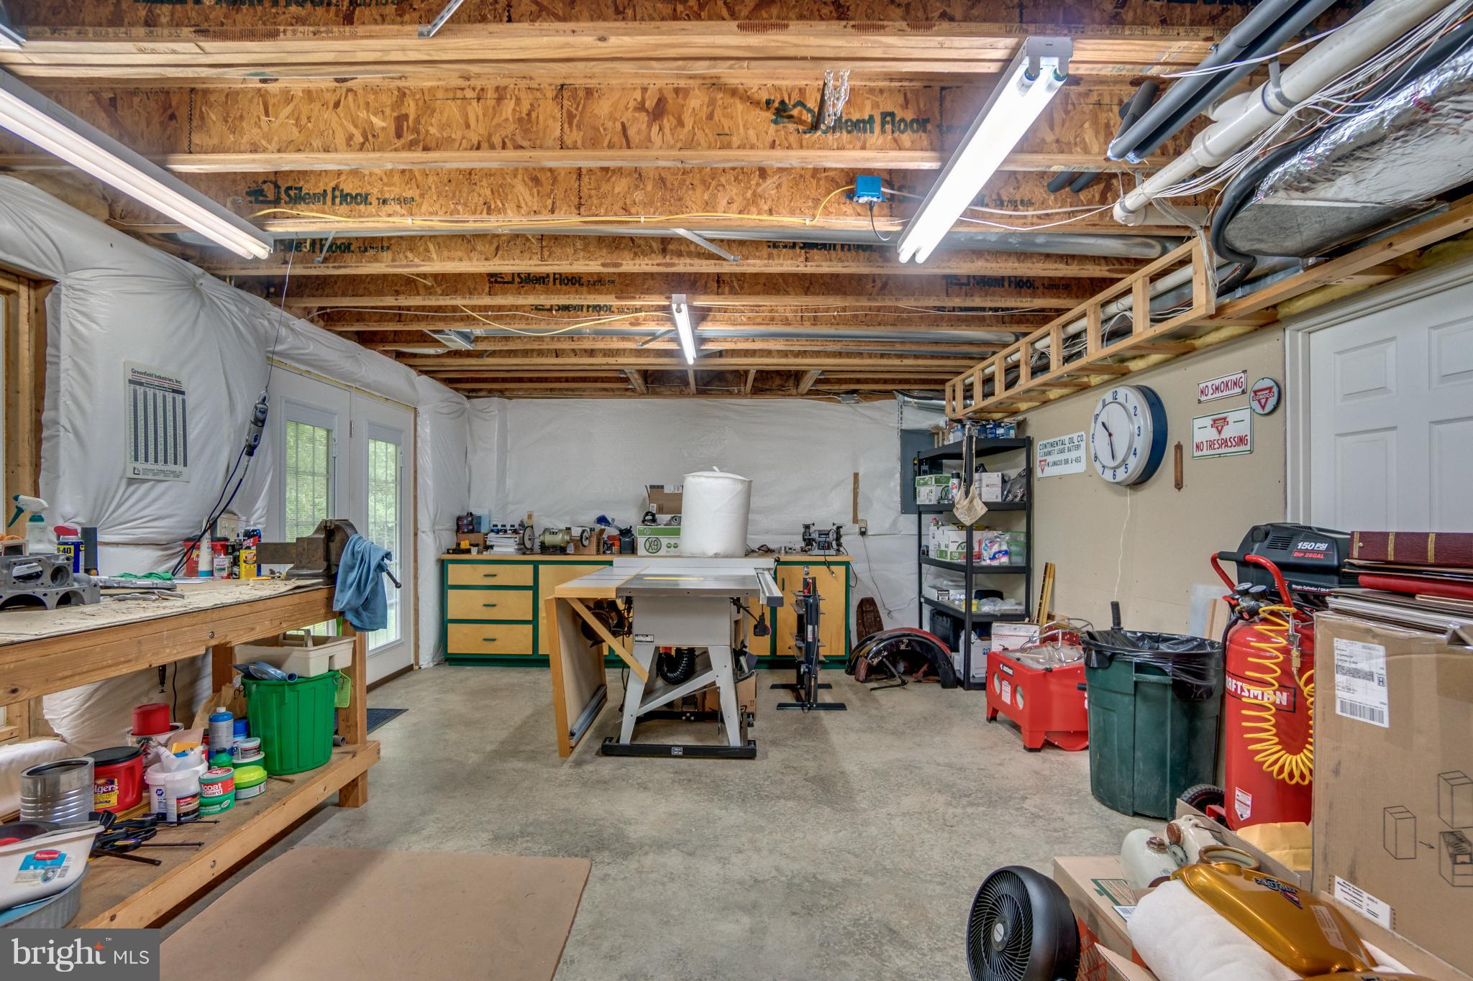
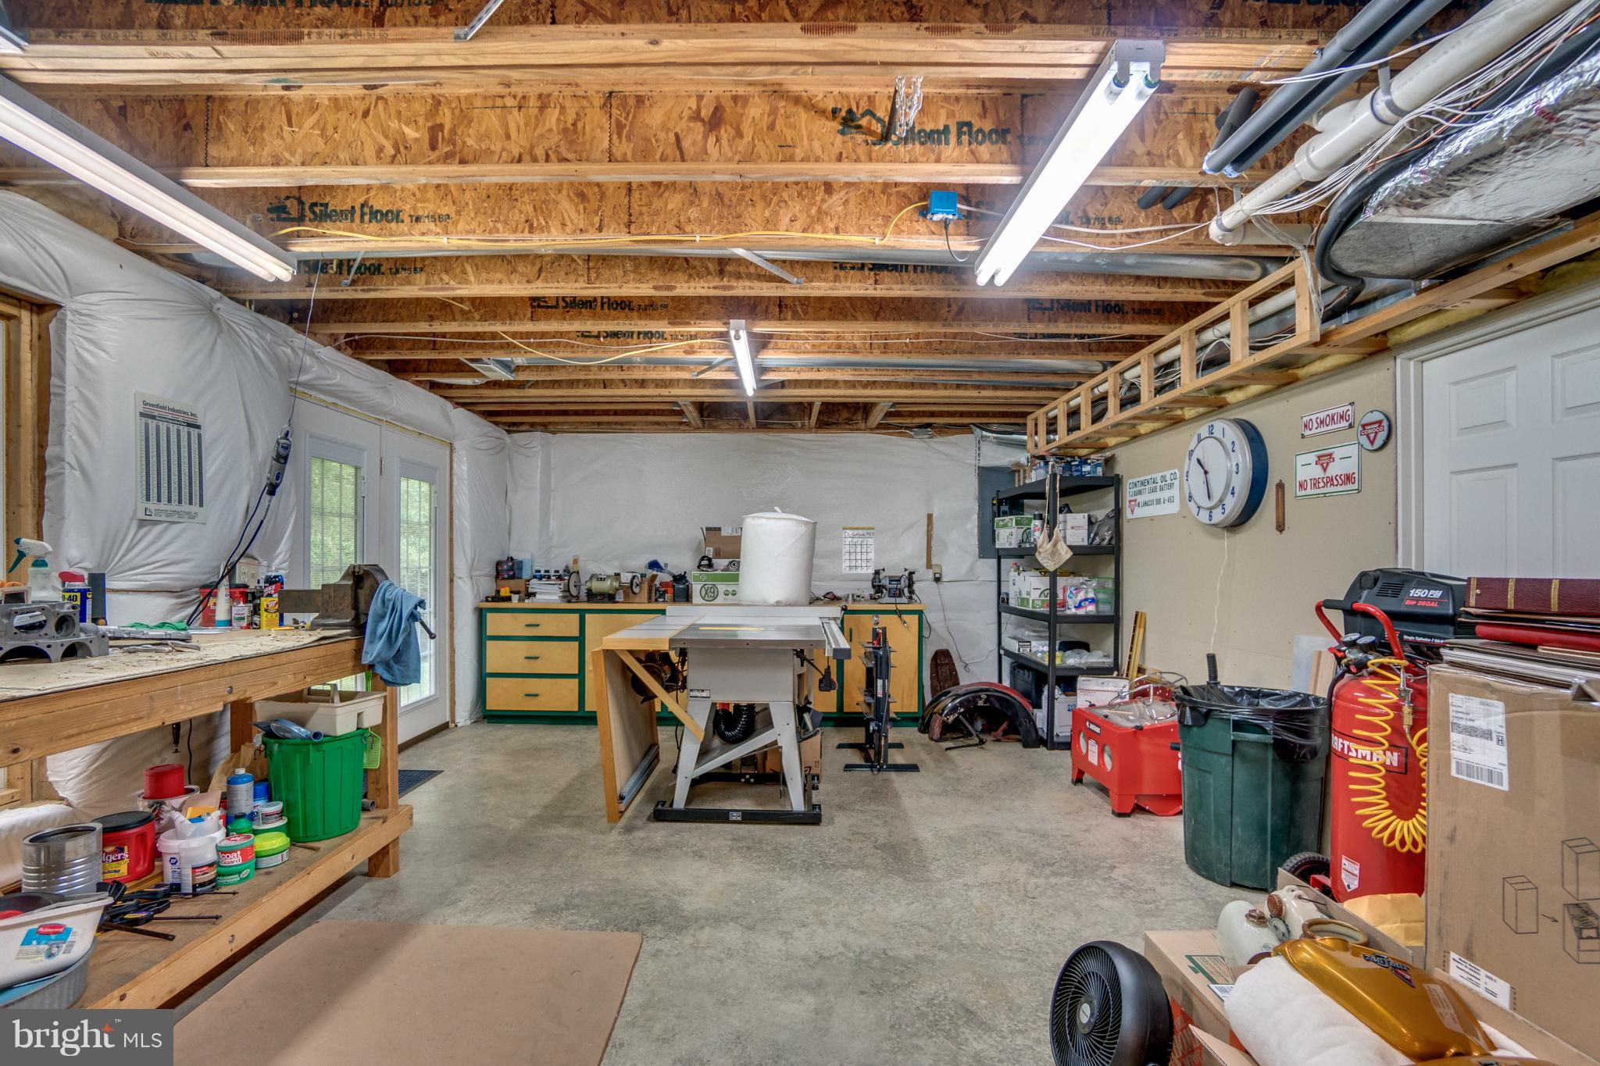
+ calendar [841,518,876,573]
